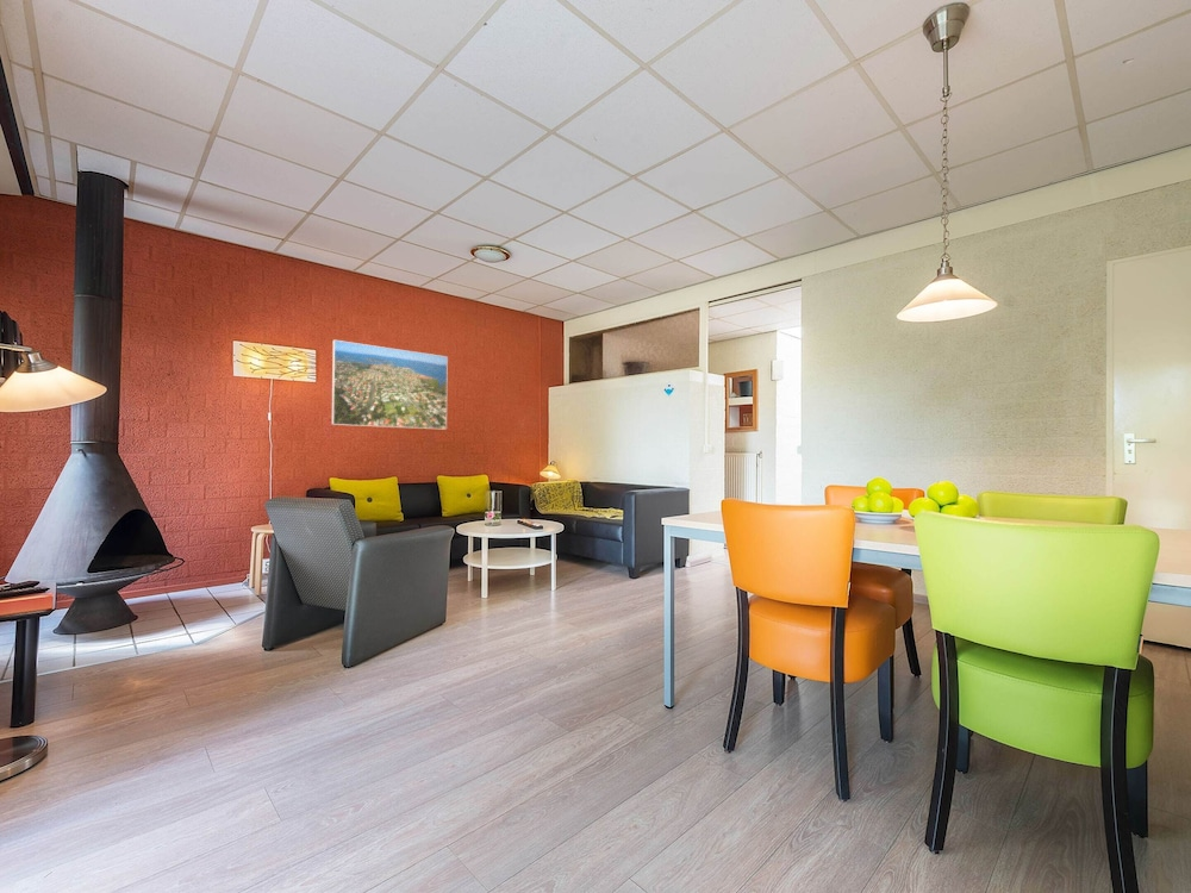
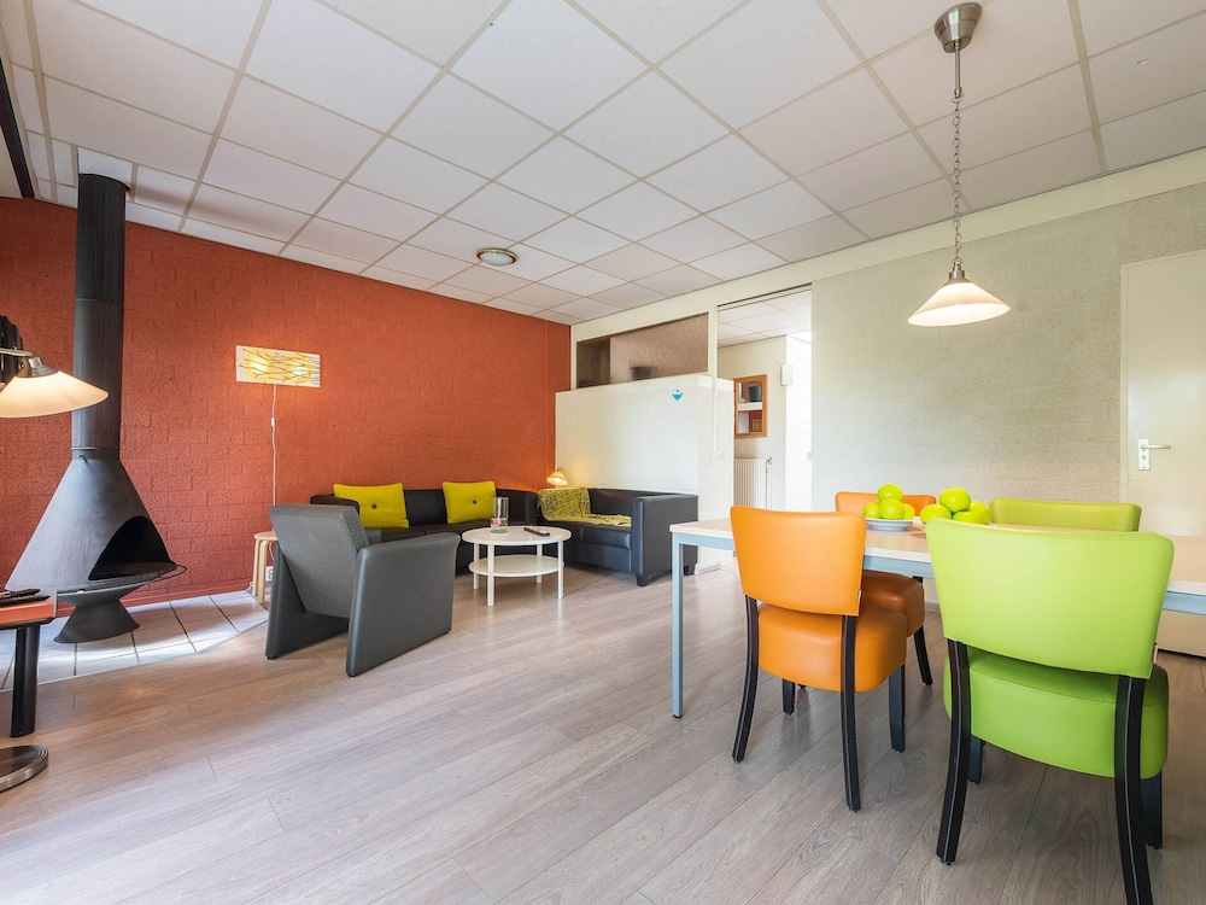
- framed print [331,339,449,430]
